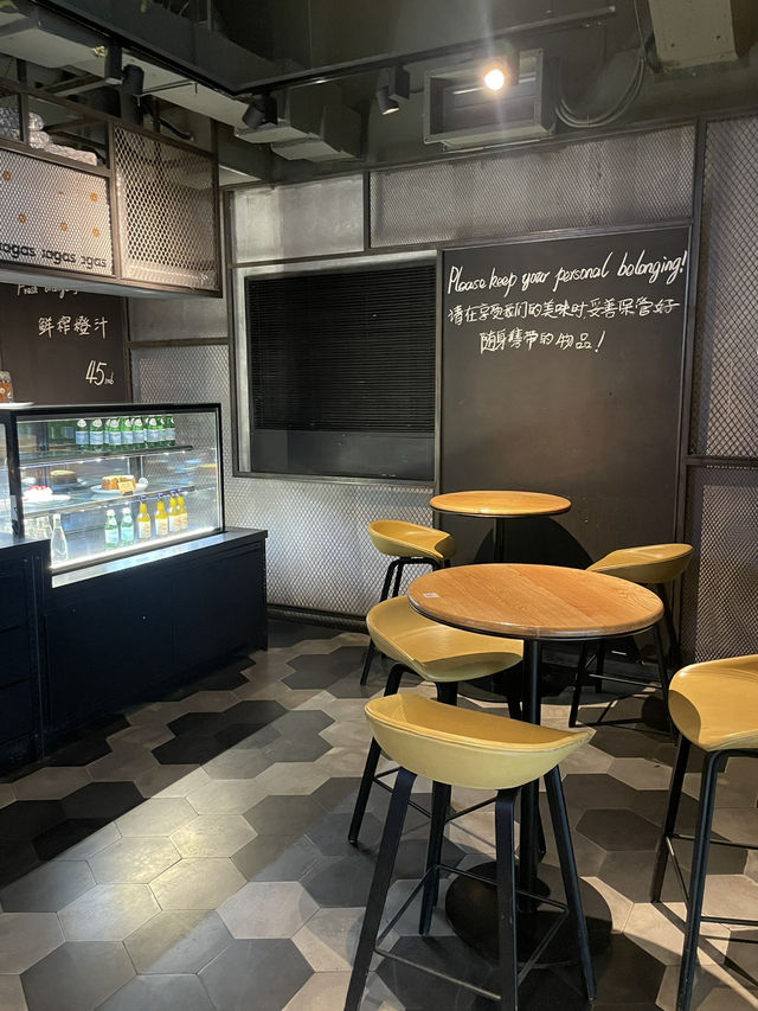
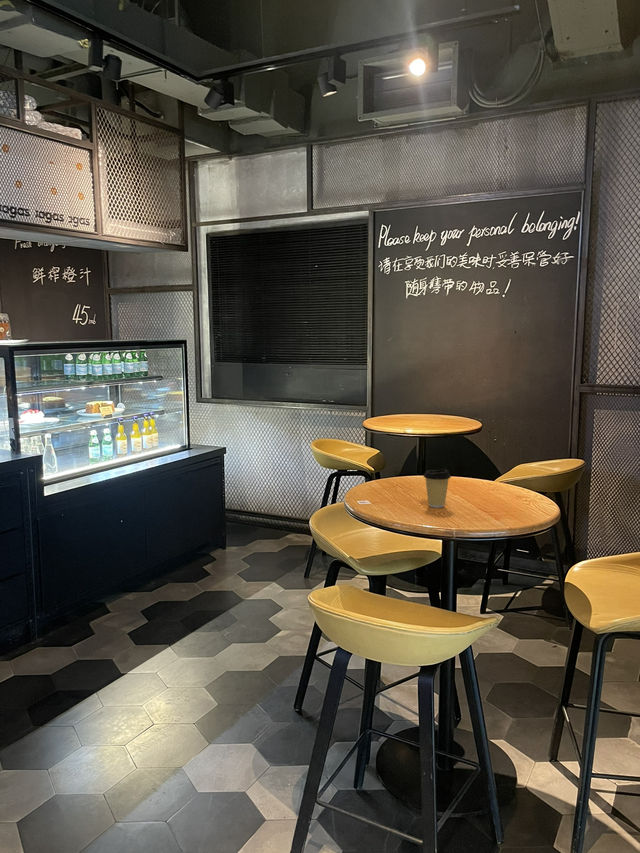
+ coffee cup [422,468,452,509]
